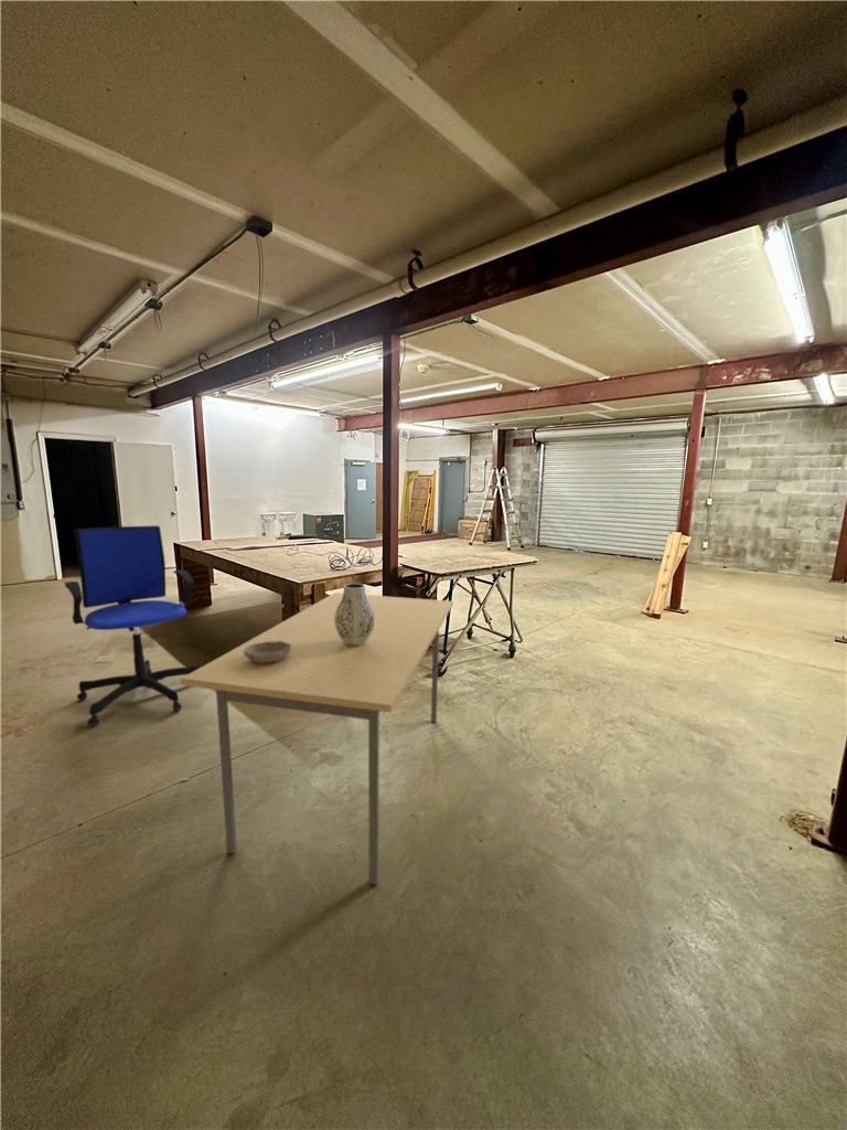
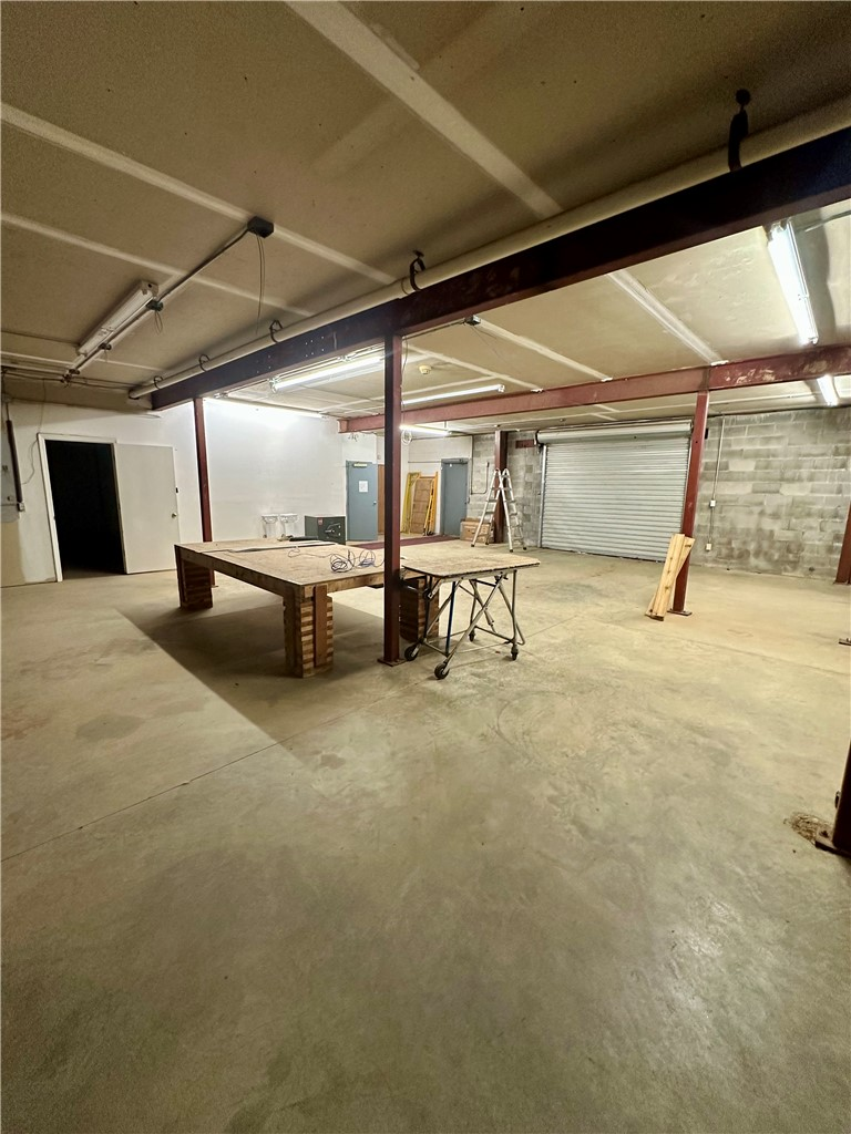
- bowl [244,641,291,663]
- dining table [180,591,454,886]
- office chair [64,524,202,727]
- vase [334,583,375,646]
